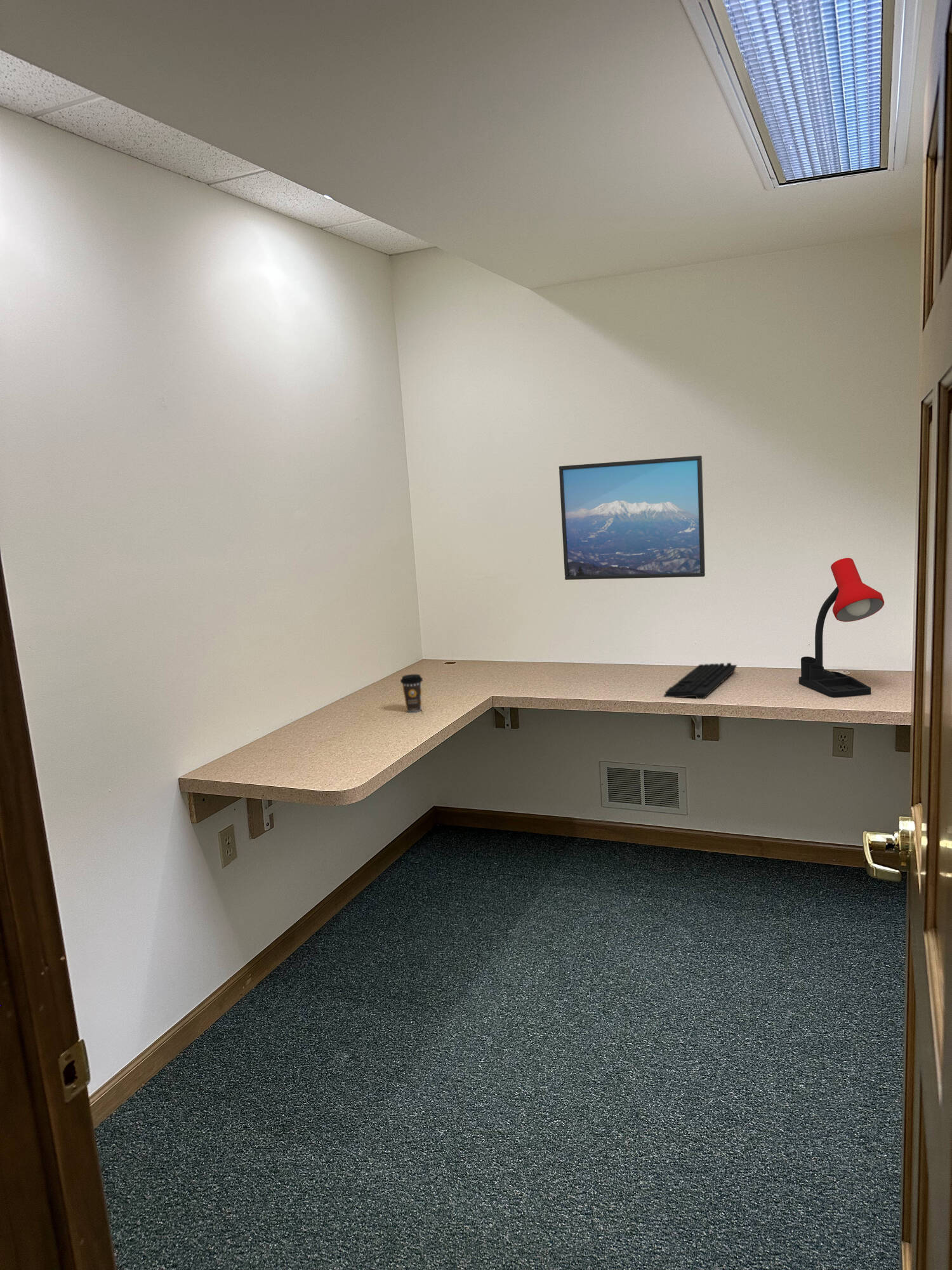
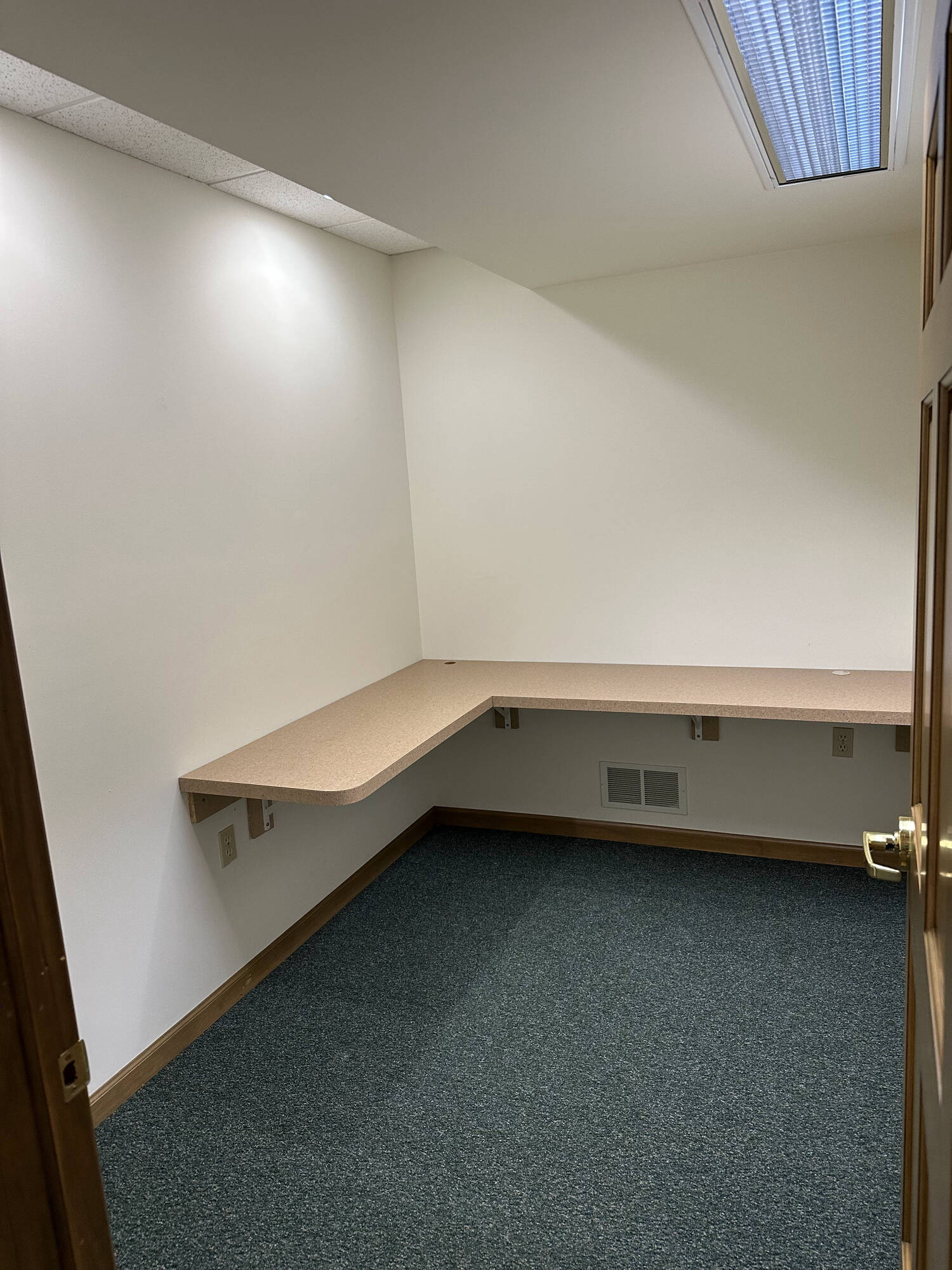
- keyboard [663,662,737,700]
- coffee cup [400,674,423,712]
- desk lamp [798,558,885,699]
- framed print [559,455,706,580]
